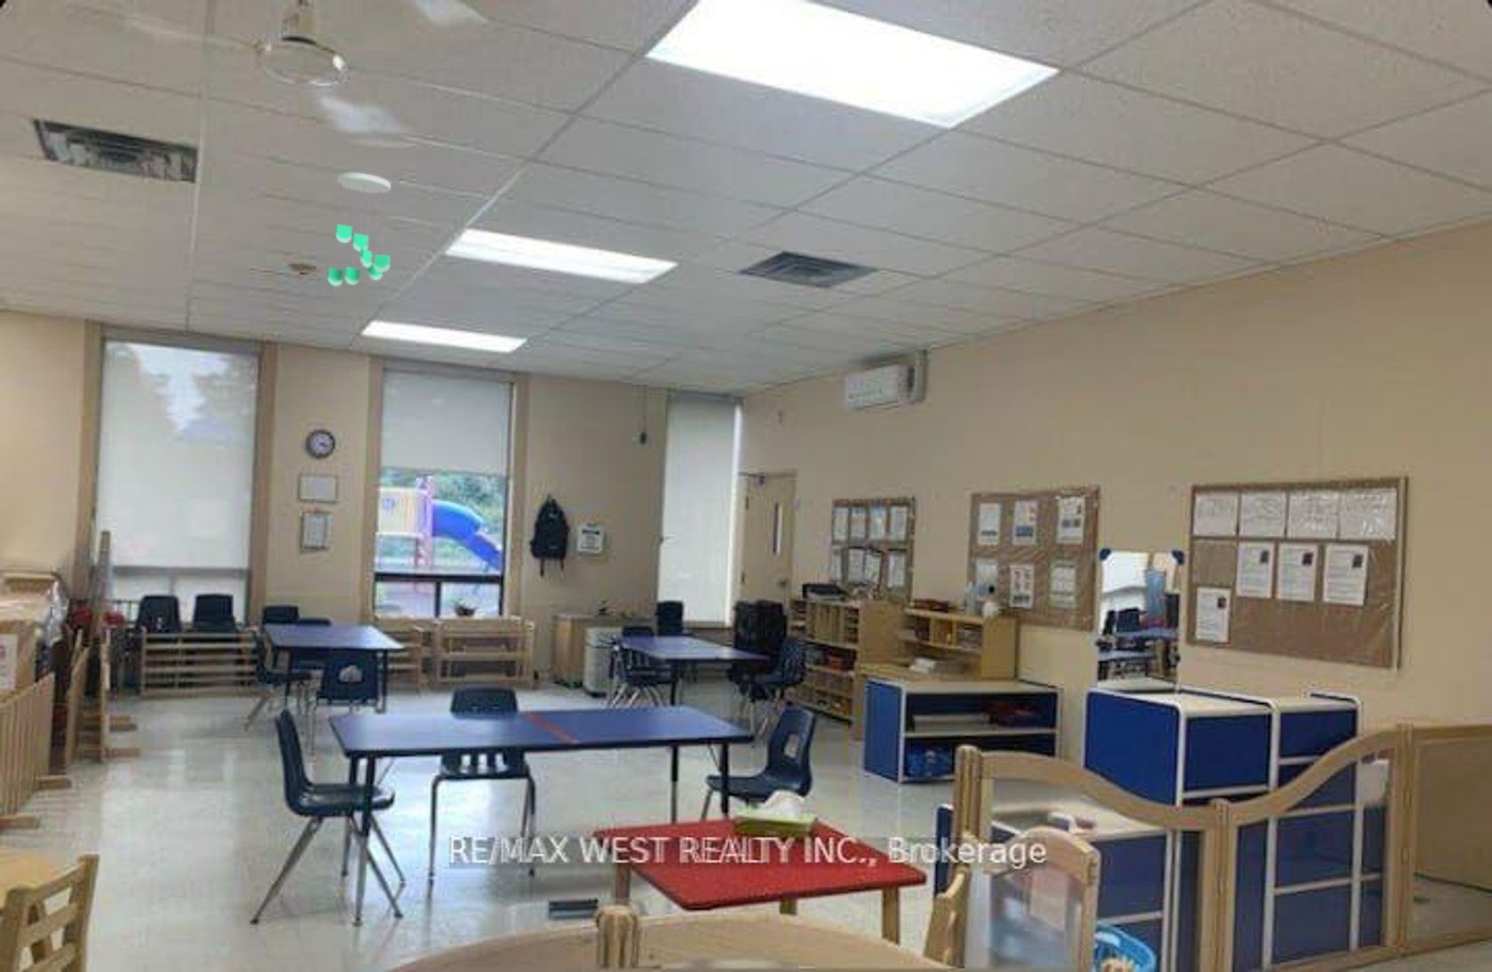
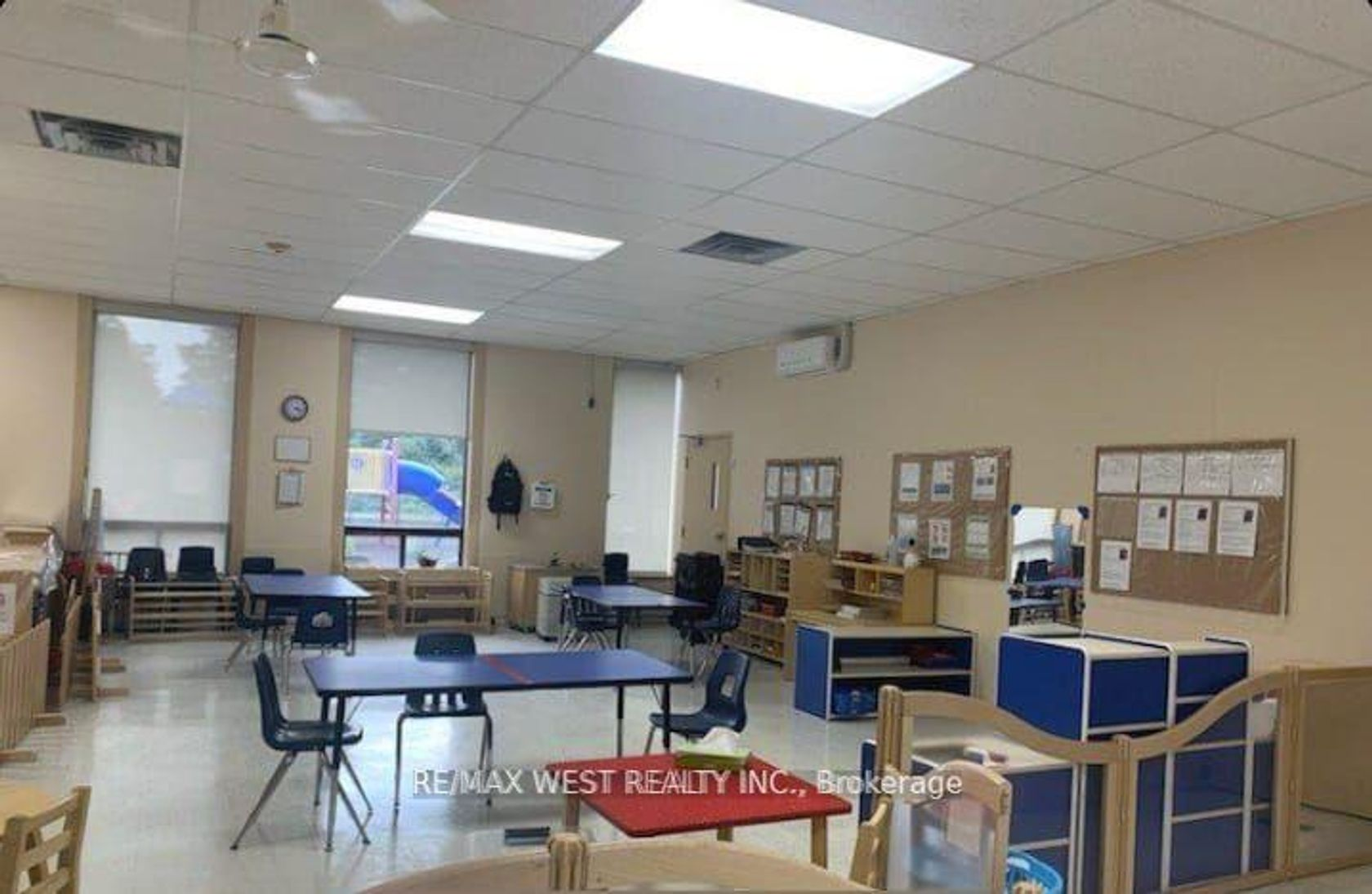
- ceiling mobile [327,172,391,287]
